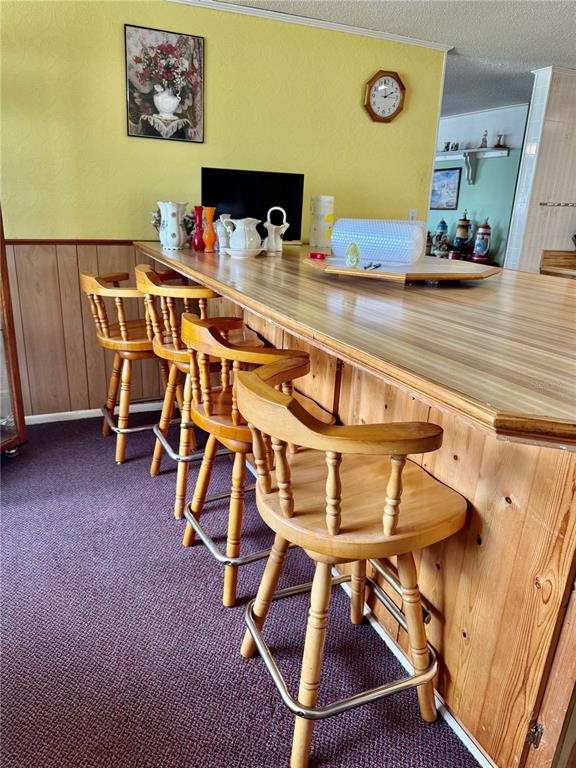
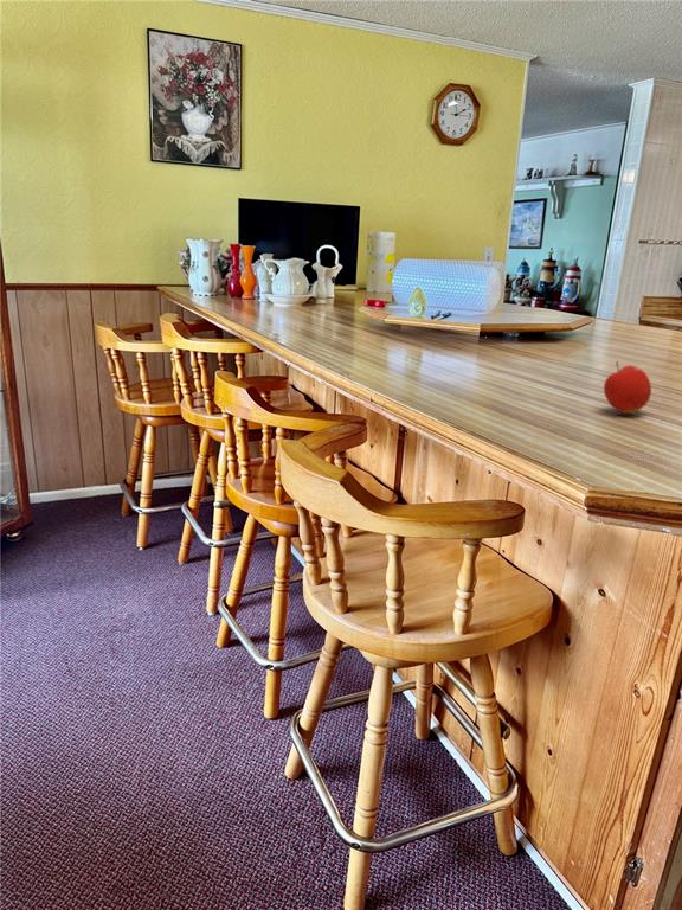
+ fruit [603,360,652,415]
